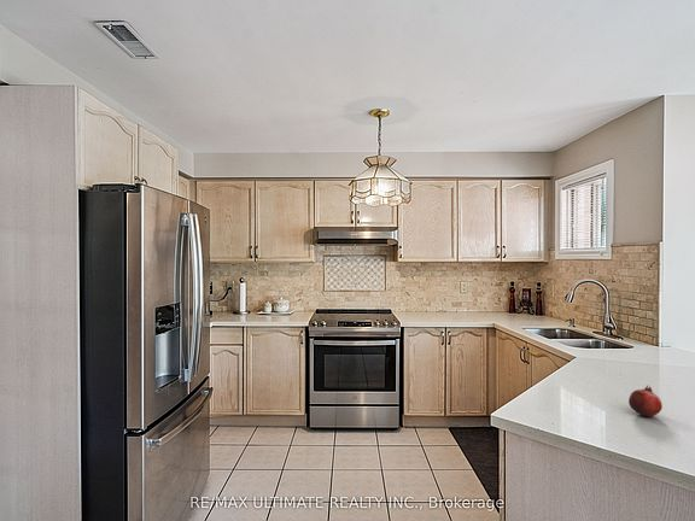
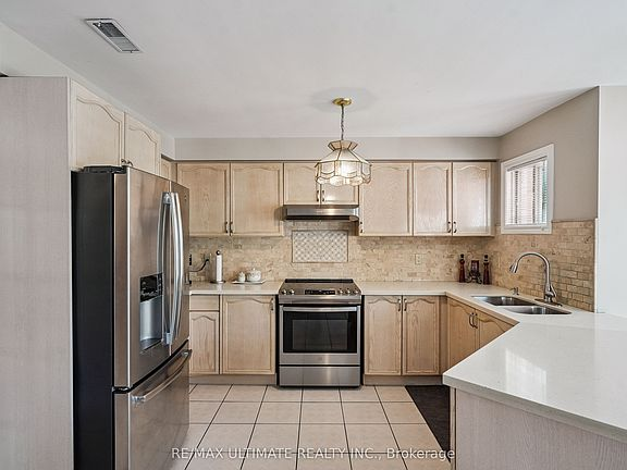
- fruit [627,385,664,417]
